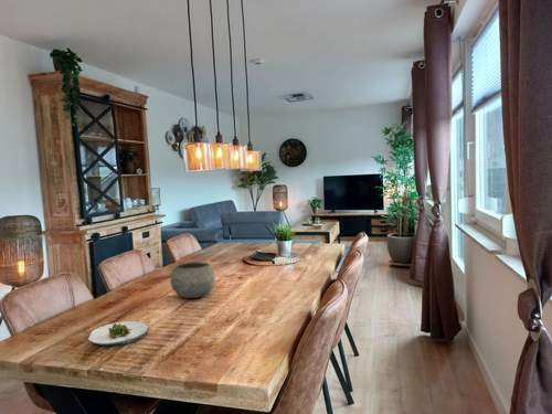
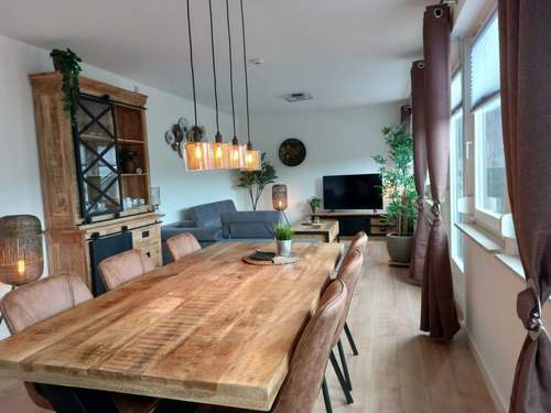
- bowl [169,261,216,299]
- salad plate [87,320,149,347]
